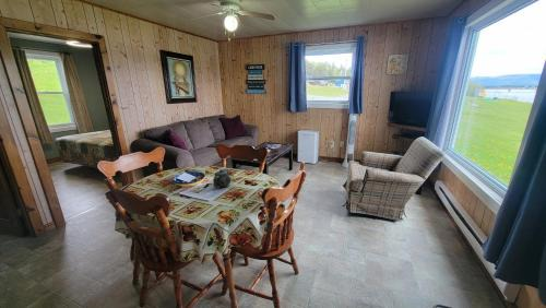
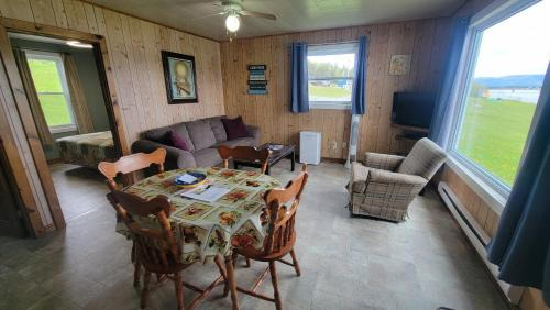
- chinaware [212,168,233,189]
